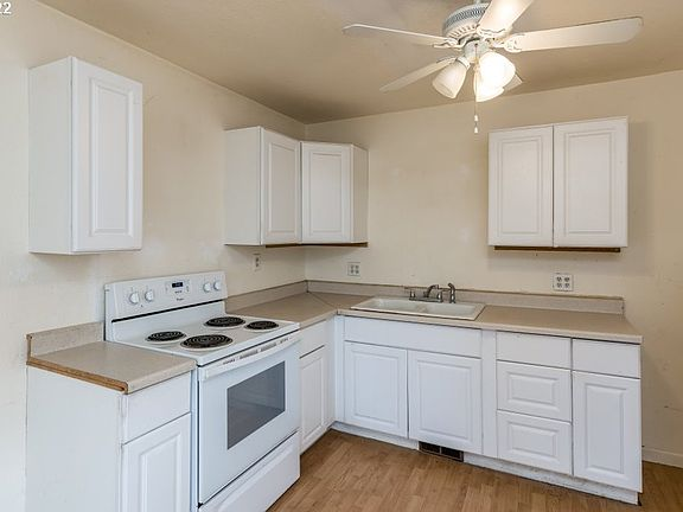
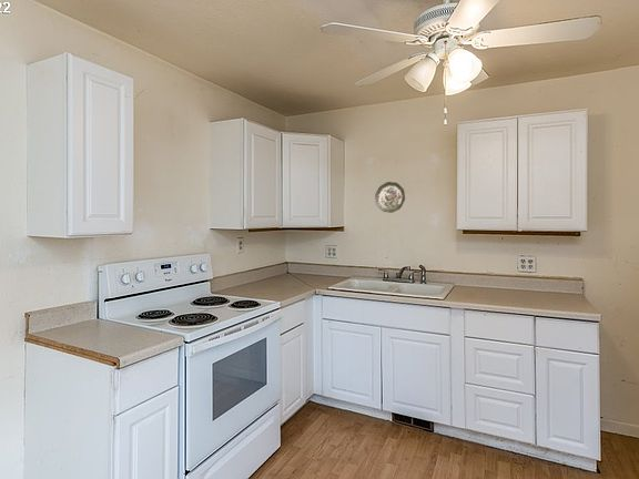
+ decorative plate [374,181,406,214]
